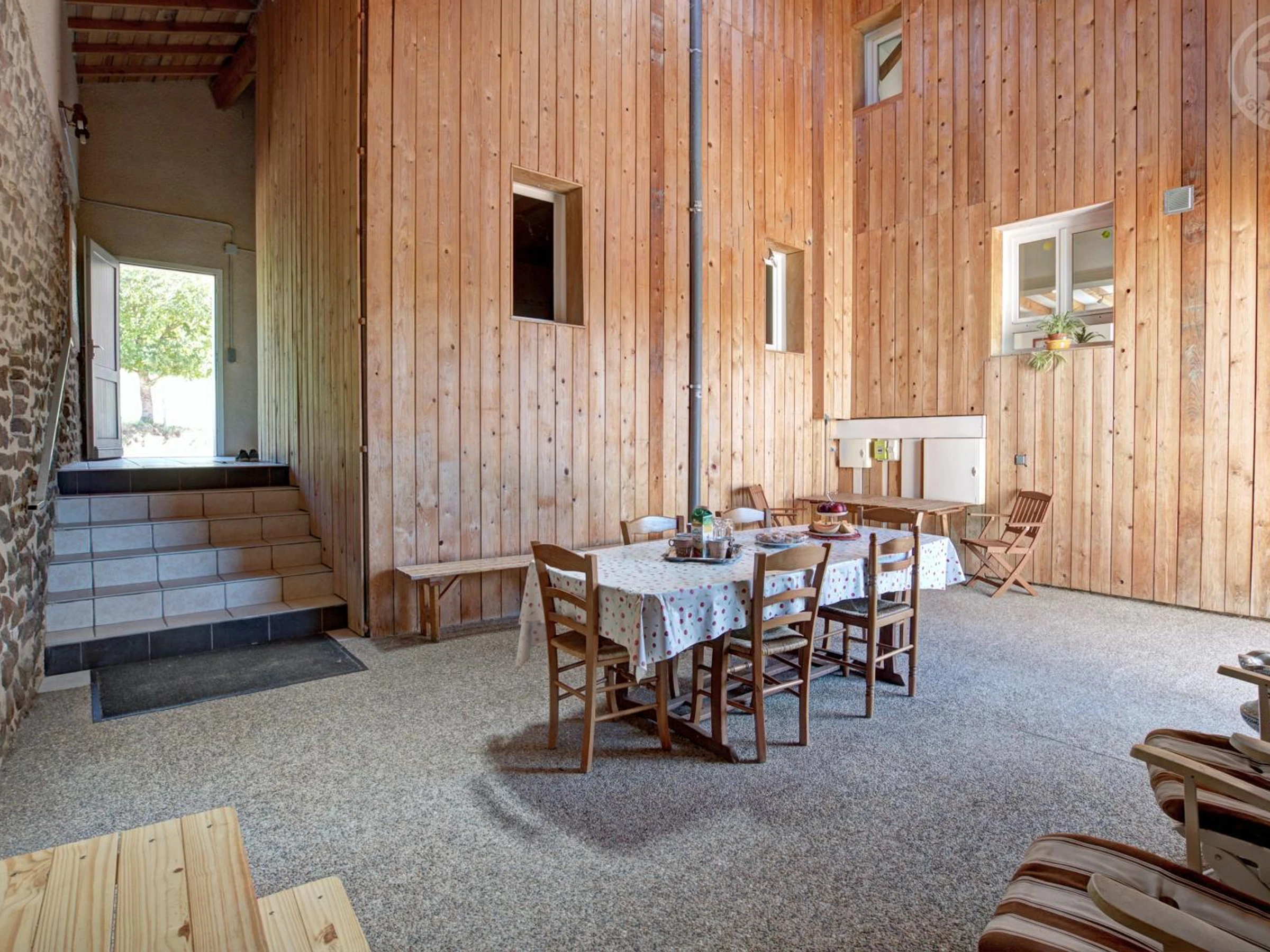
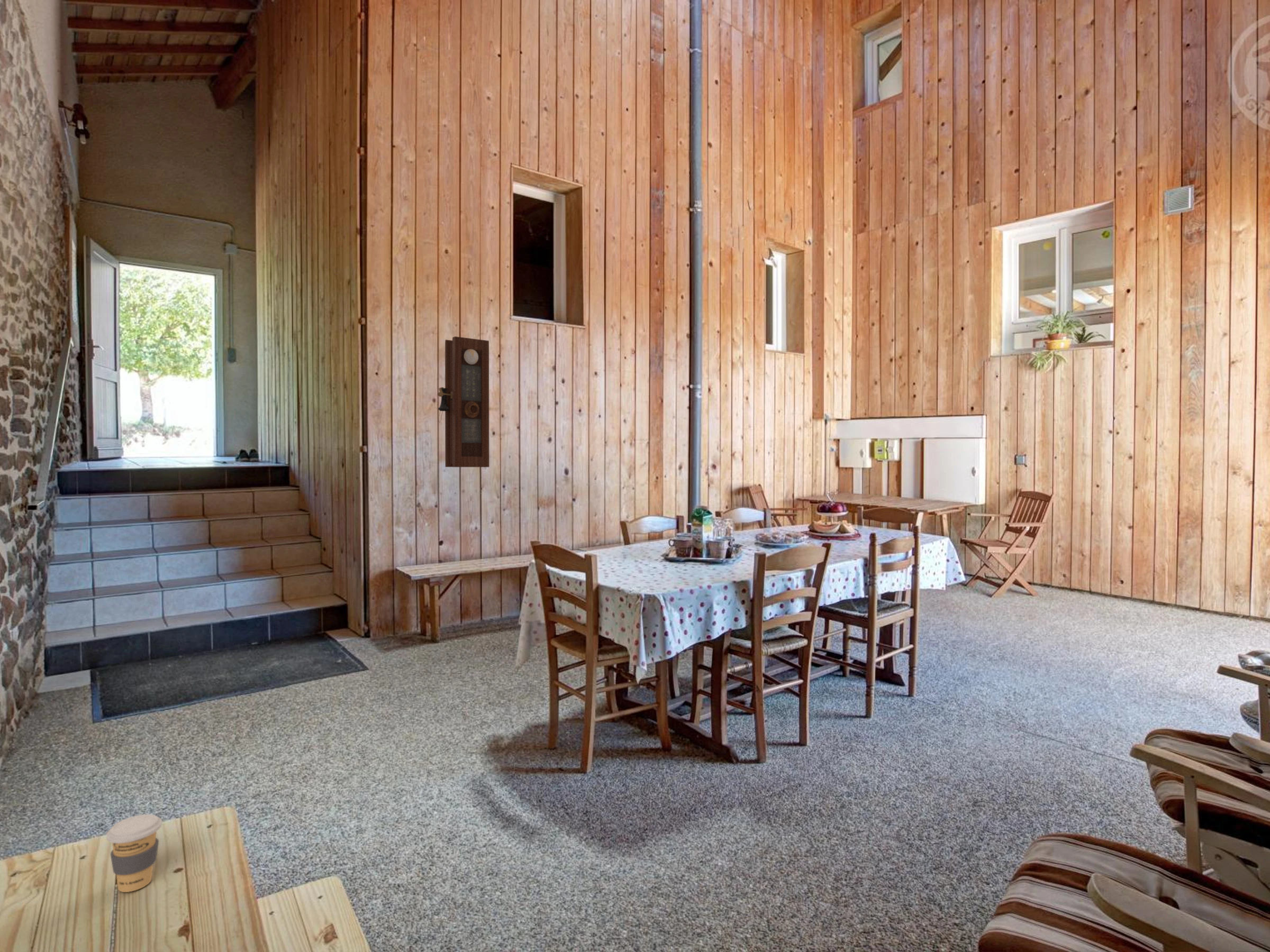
+ pendulum clock [437,336,490,468]
+ coffee cup [106,814,162,893]
